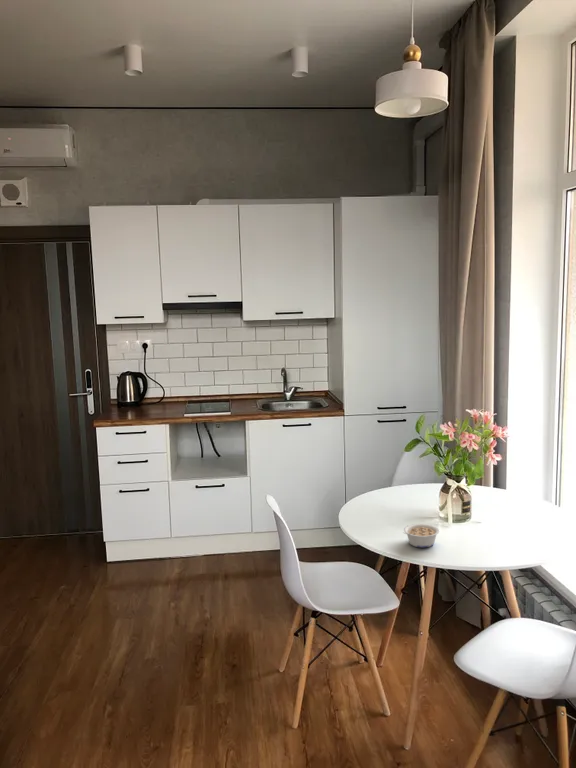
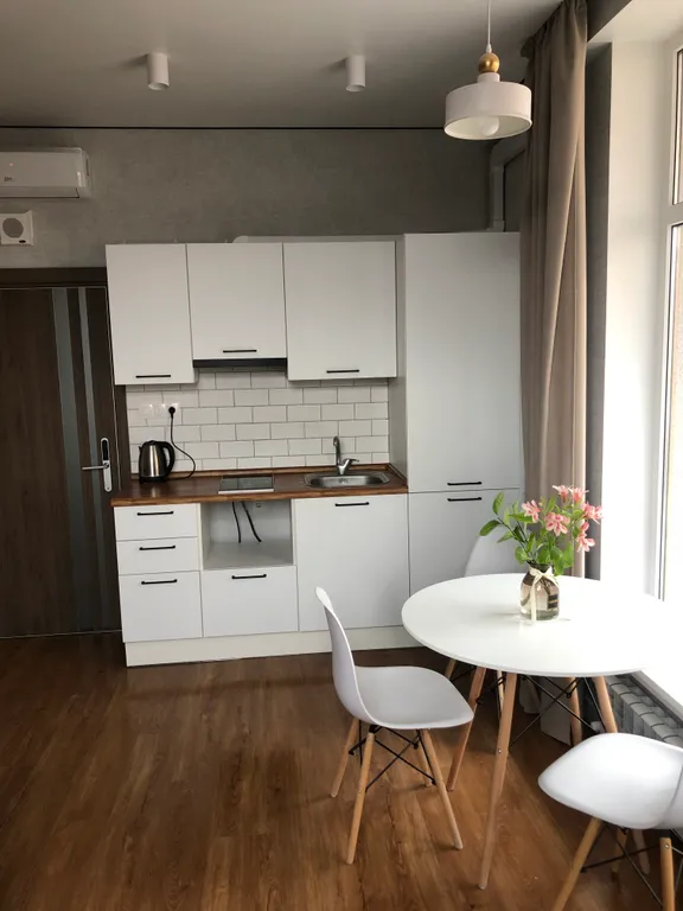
- legume [403,523,440,548]
